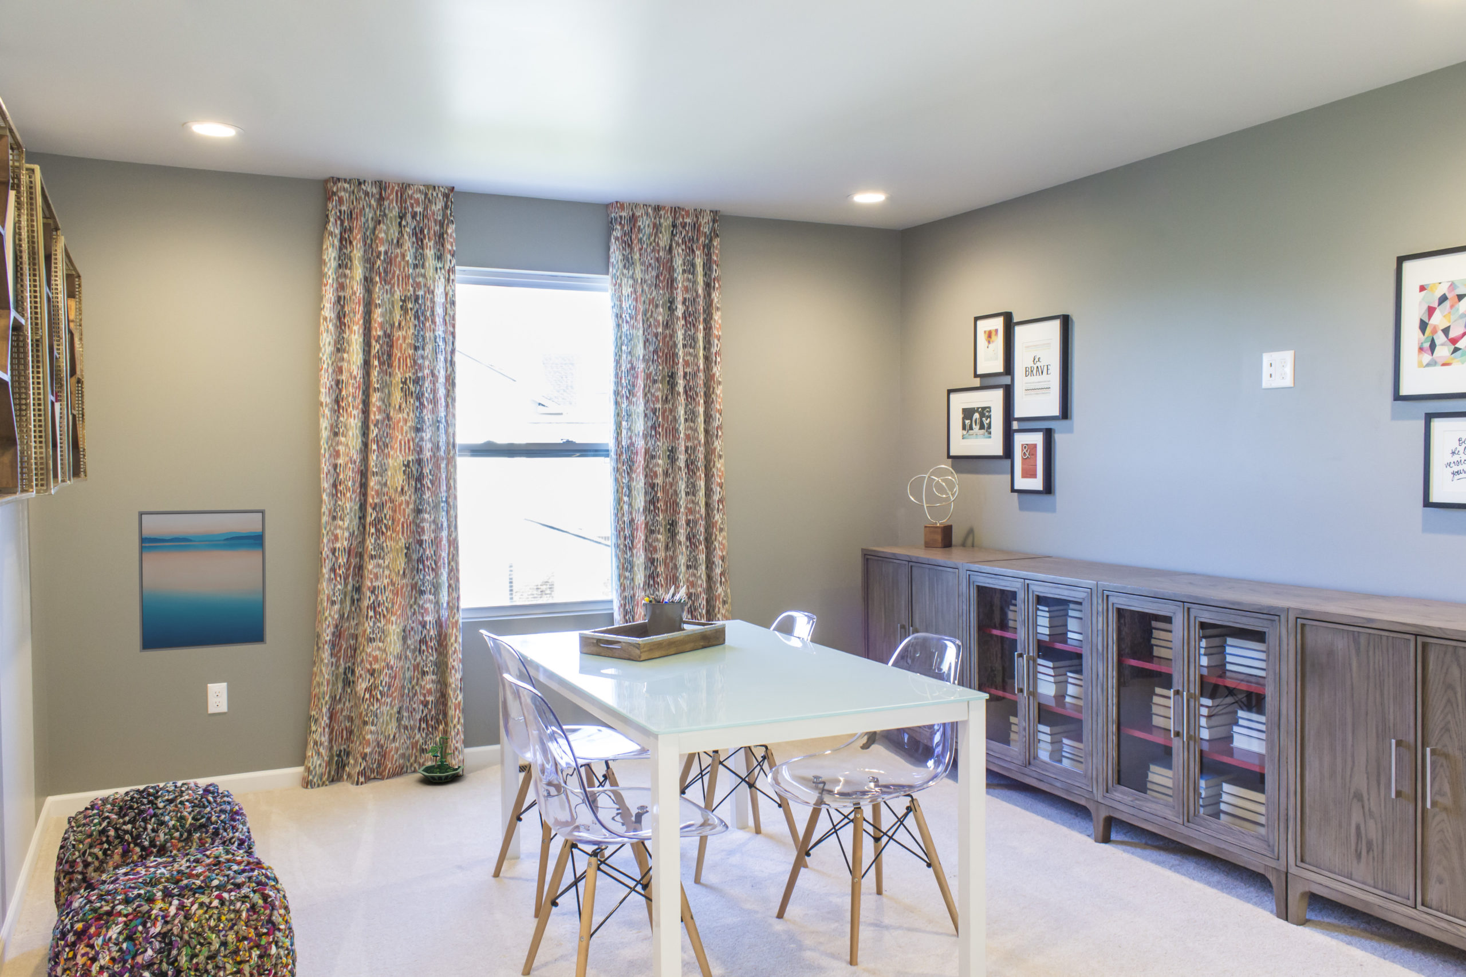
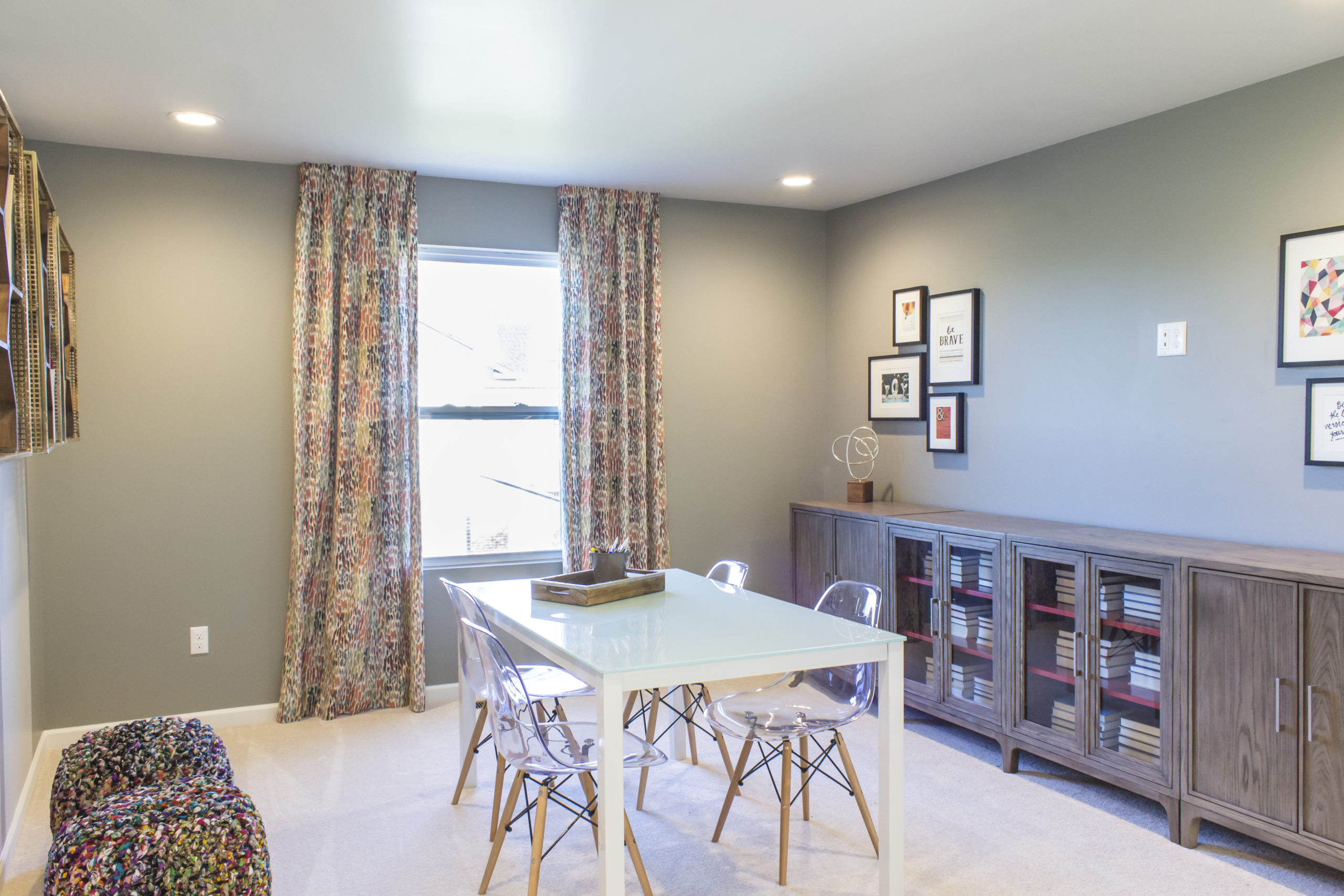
- wall art [137,509,267,653]
- terrarium [417,736,465,783]
